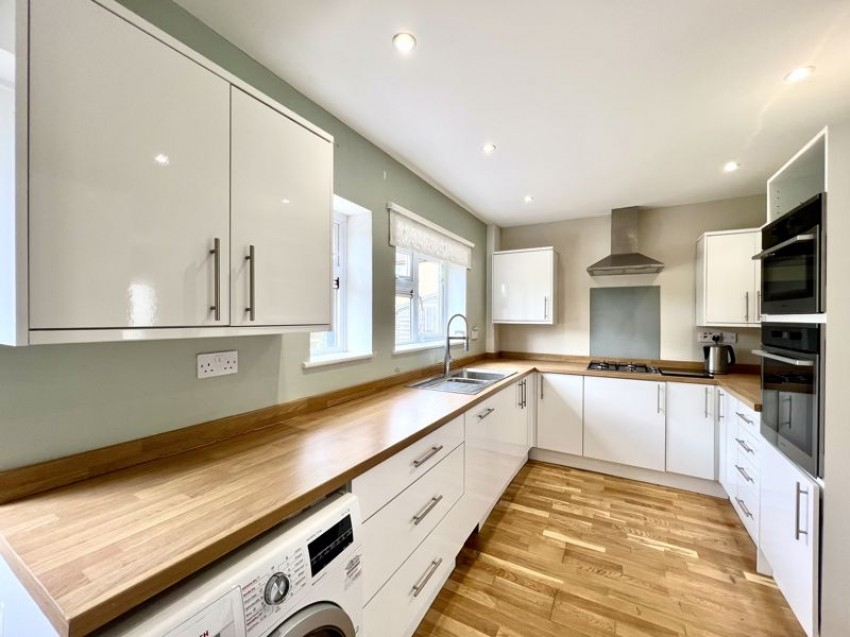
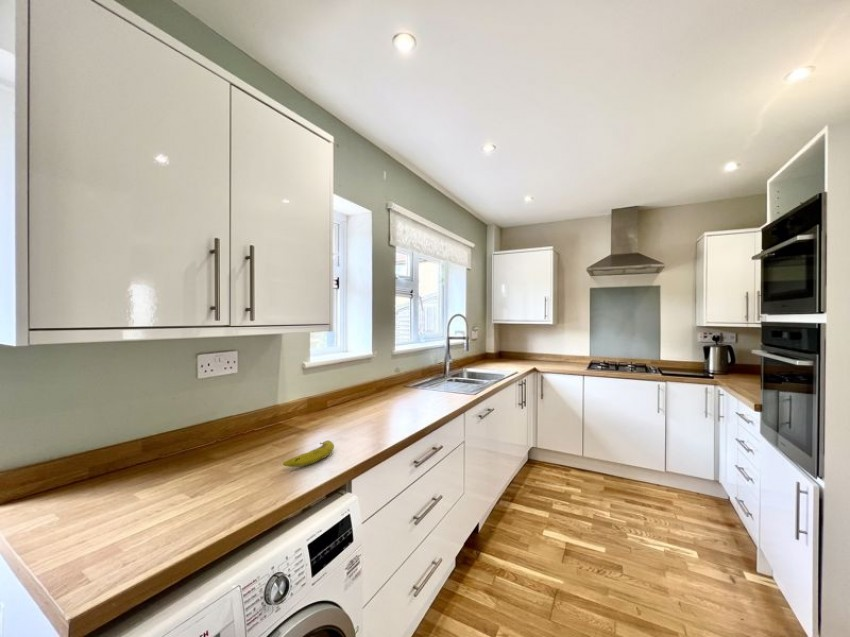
+ fruit [282,439,335,468]
